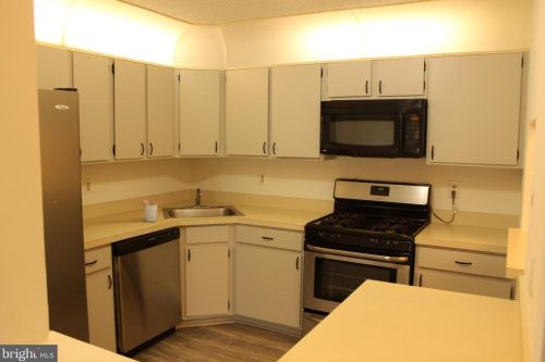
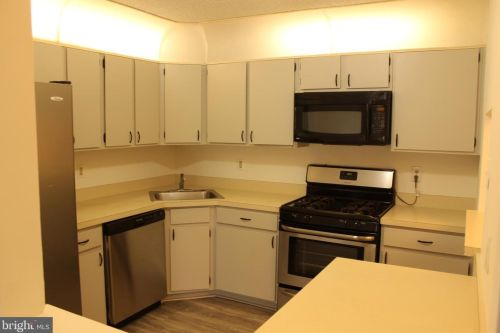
- utensil holder [137,197,158,223]
